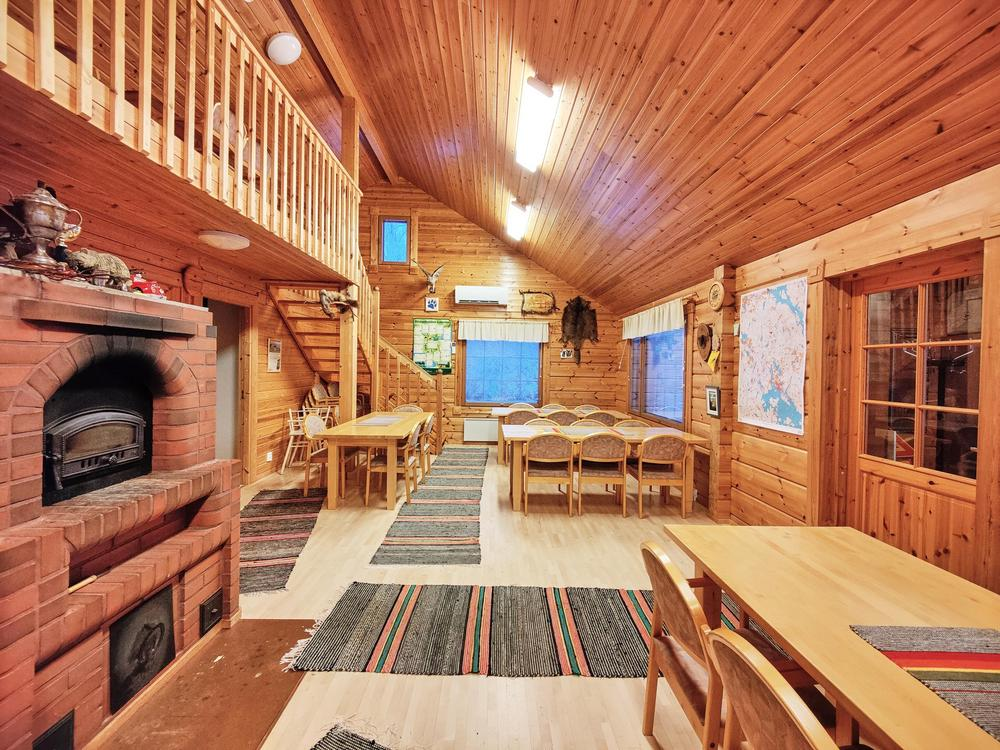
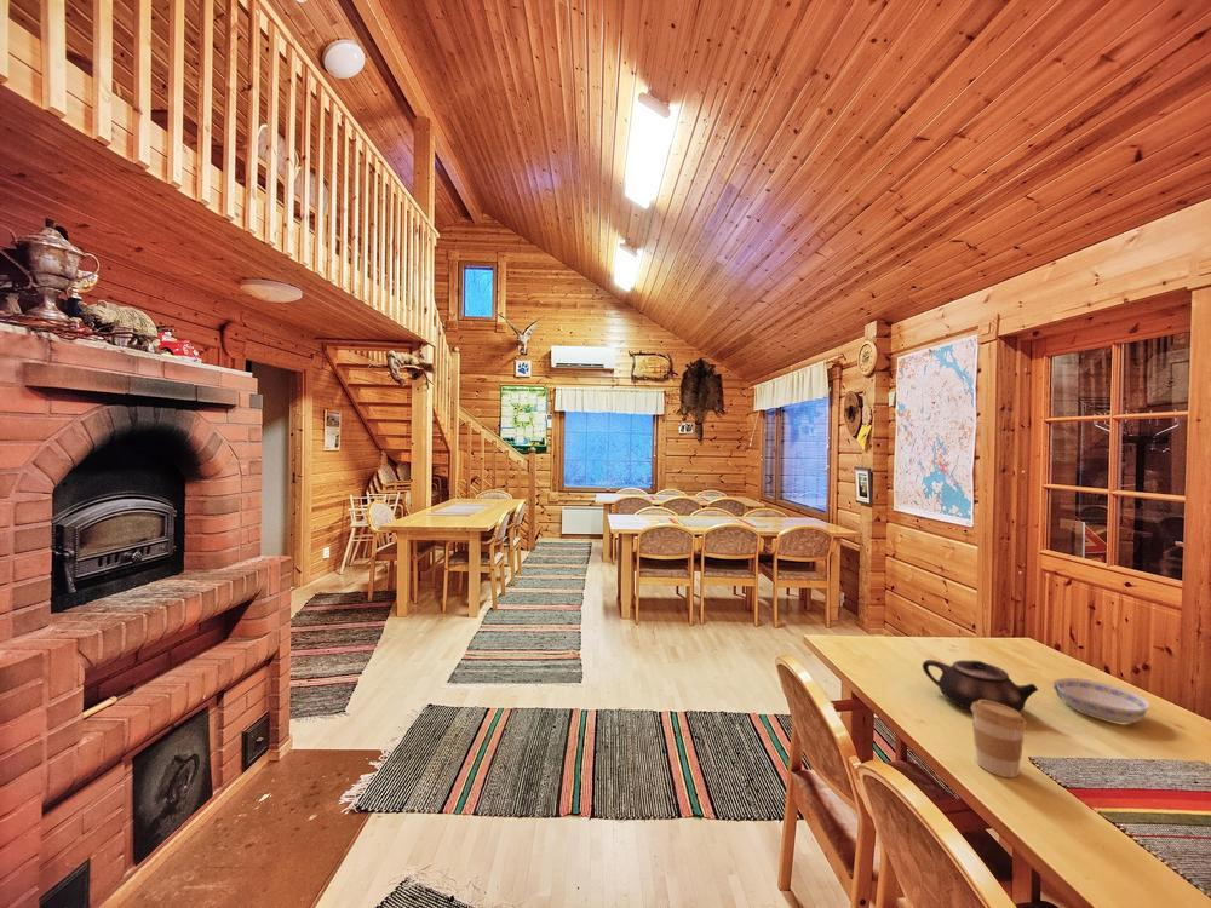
+ teapot [922,659,1039,714]
+ coffee cup [970,700,1028,778]
+ bowl [1052,677,1150,724]
